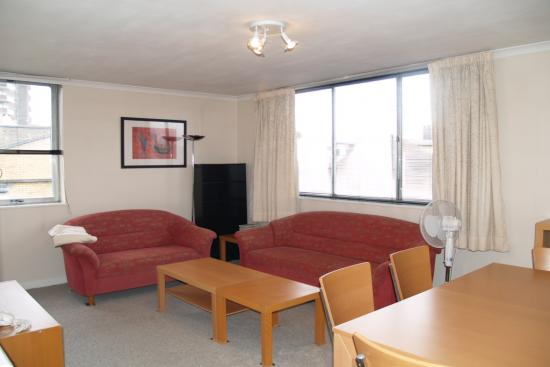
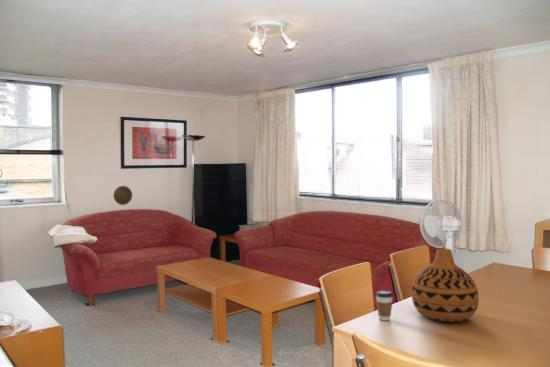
+ coffee cup [375,290,394,321]
+ decorative plate [113,185,133,206]
+ vase [411,247,480,323]
